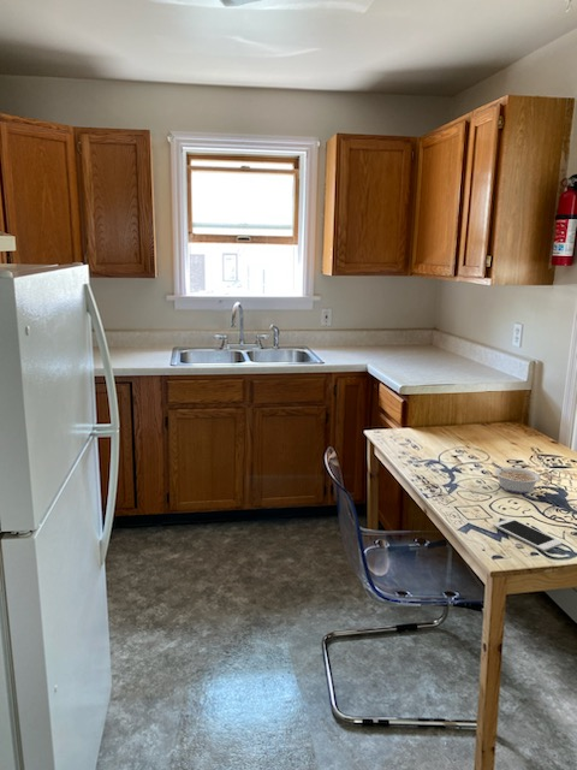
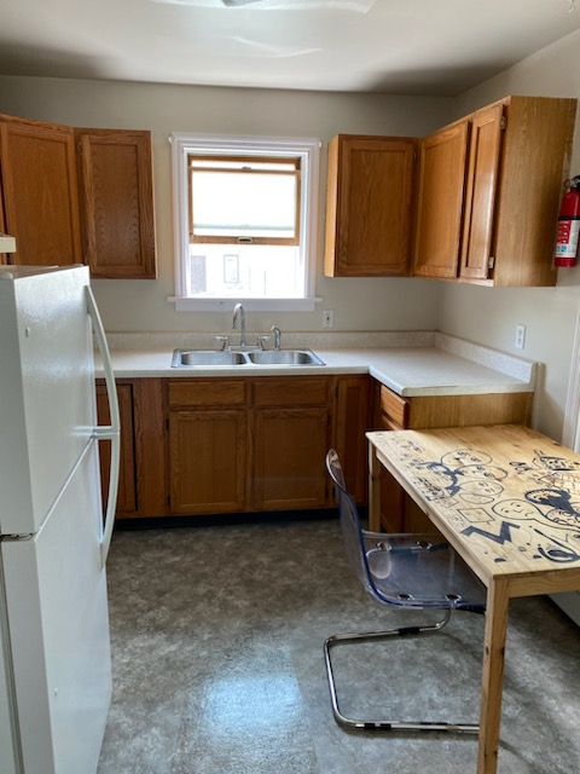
- cell phone [492,517,564,552]
- legume [490,461,542,494]
